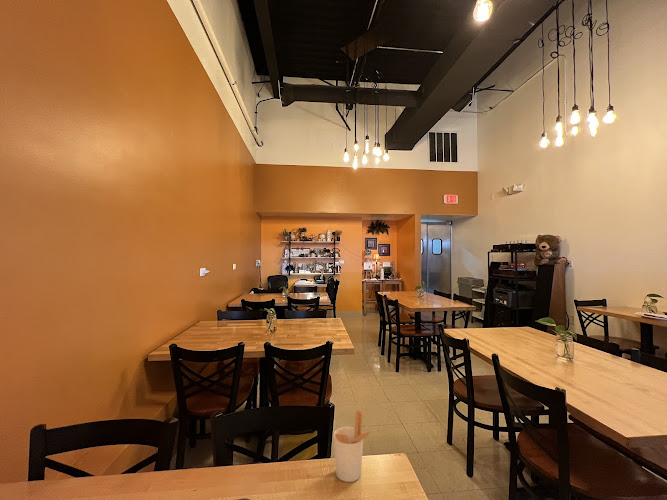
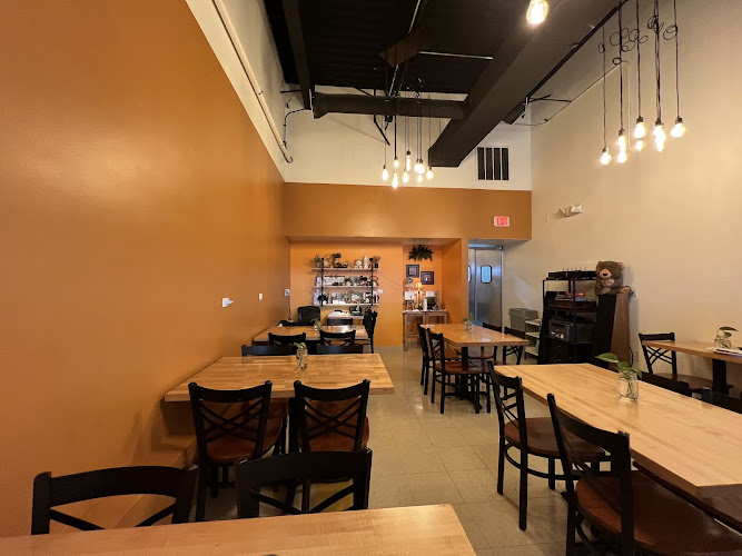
- utensil holder [333,410,379,483]
